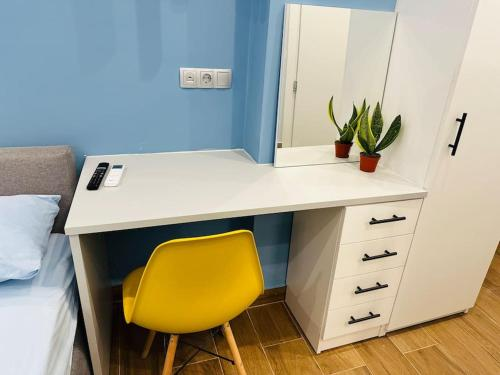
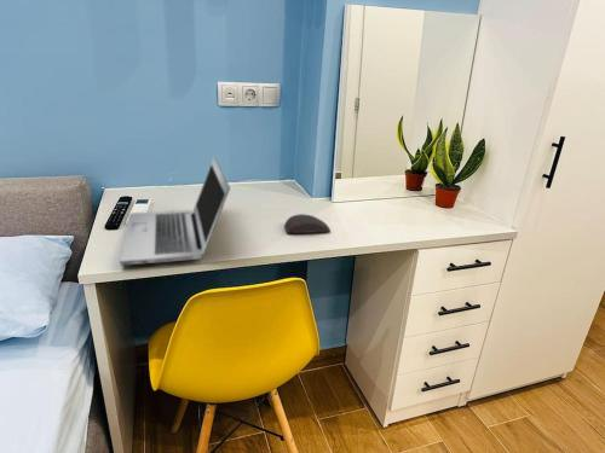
+ laptop [119,156,231,267]
+ computer mouse [283,213,332,234]
